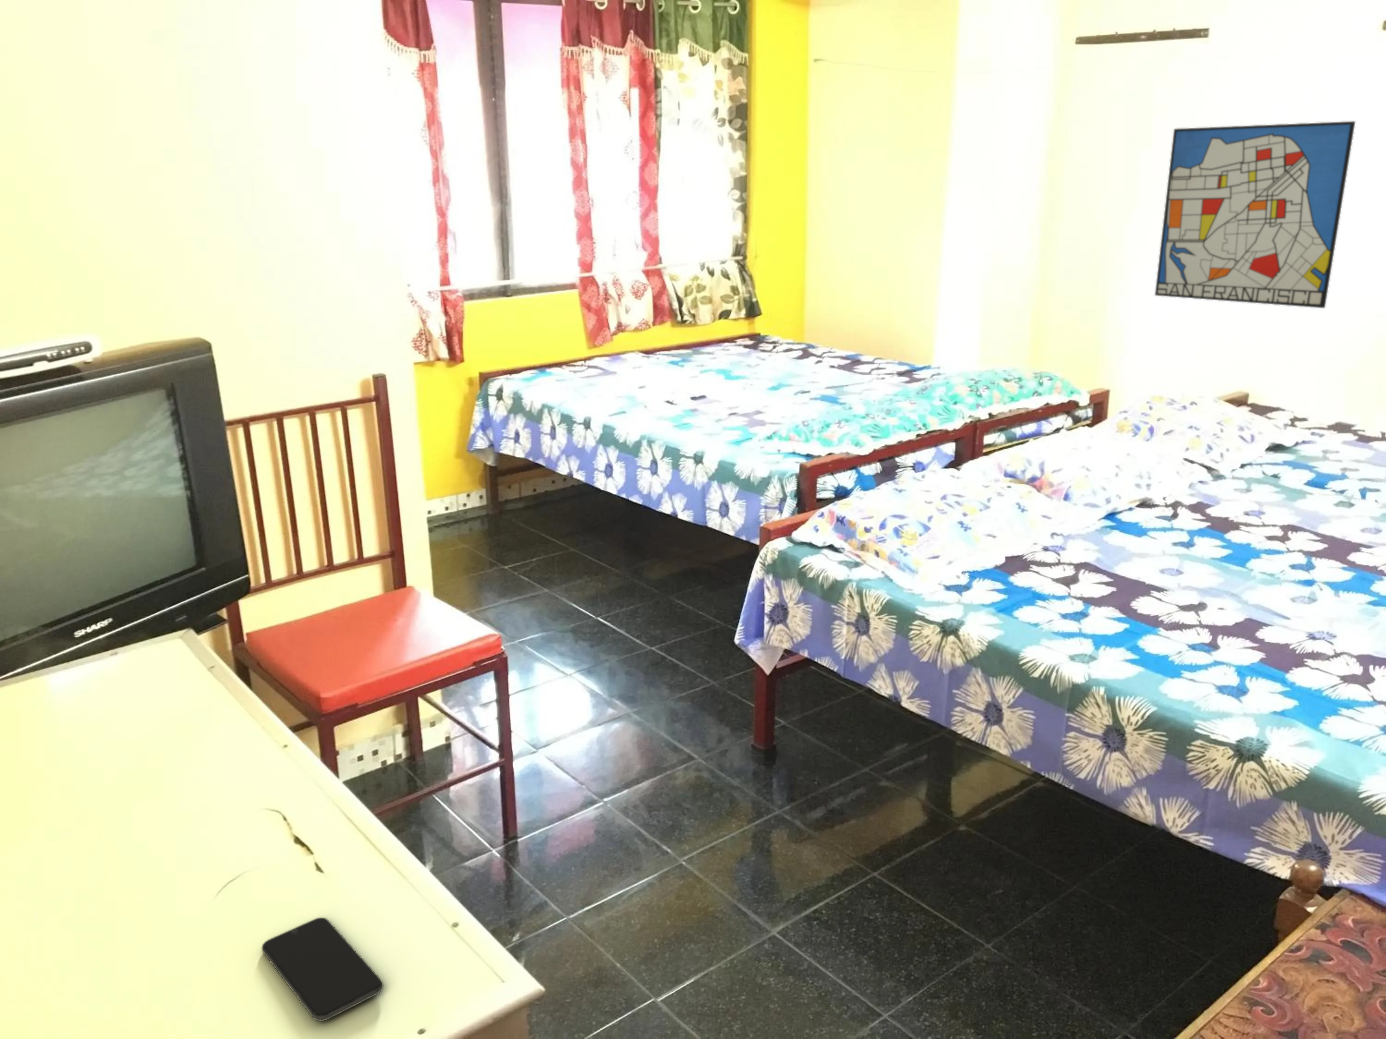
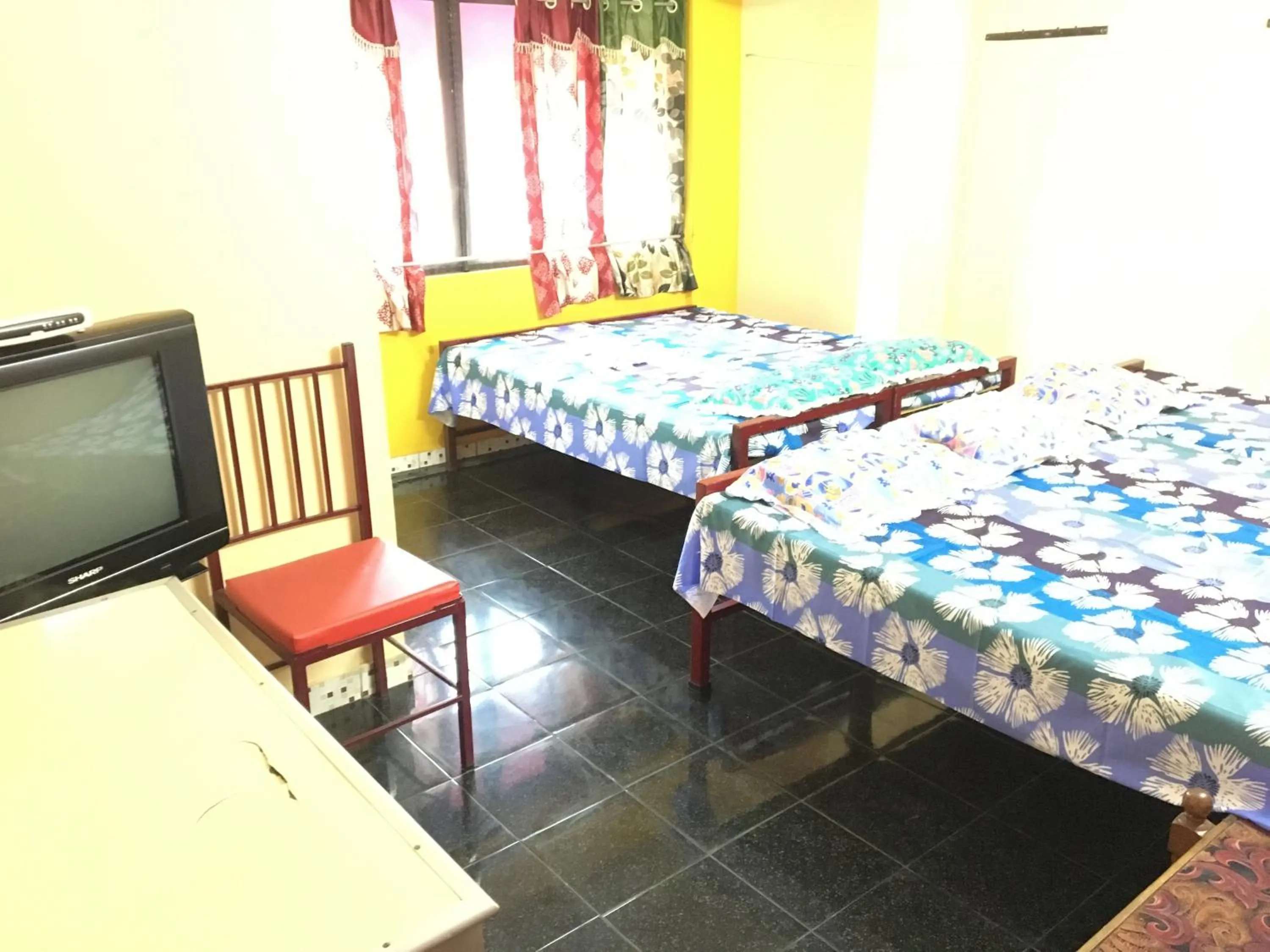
- wall art [1155,120,1355,309]
- smartphone [261,917,384,1022]
